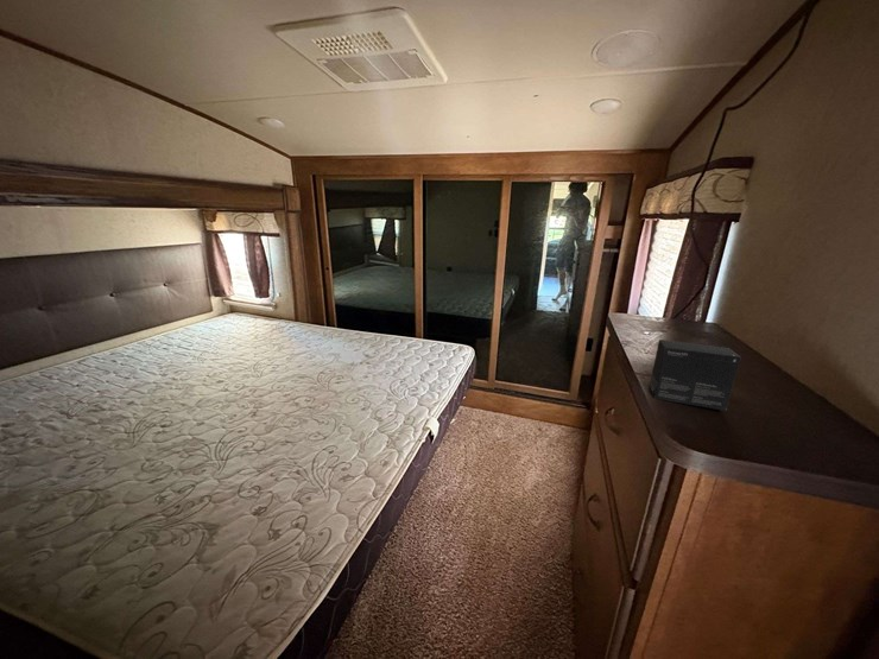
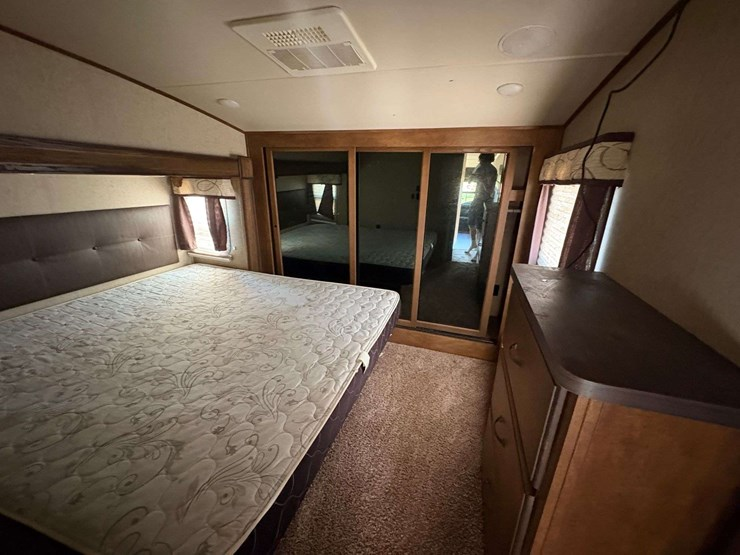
- small box [649,338,742,412]
